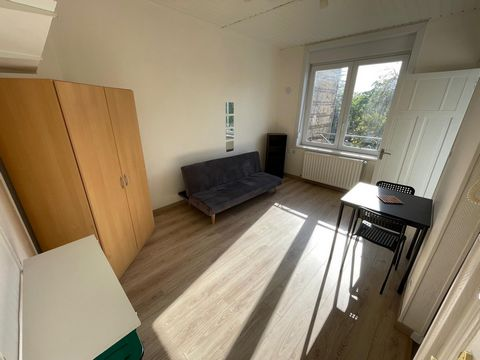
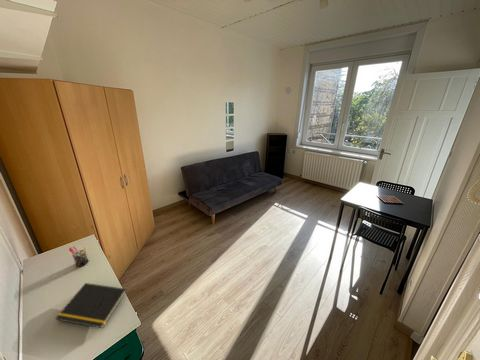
+ notepad [54,282,128,329]
+ pen holder [68,245,90,268]
